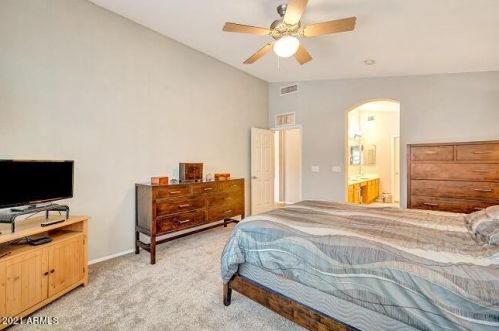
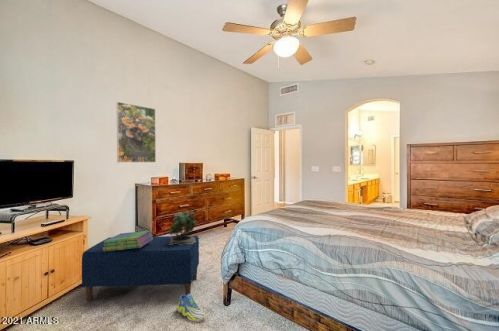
+ bench [81,235,200,302]
+ stack of books [103,229,154,251]
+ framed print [116,101,157,163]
+ potted plant [168,207,198,245]
+ sneaker [176,293,206,323]
